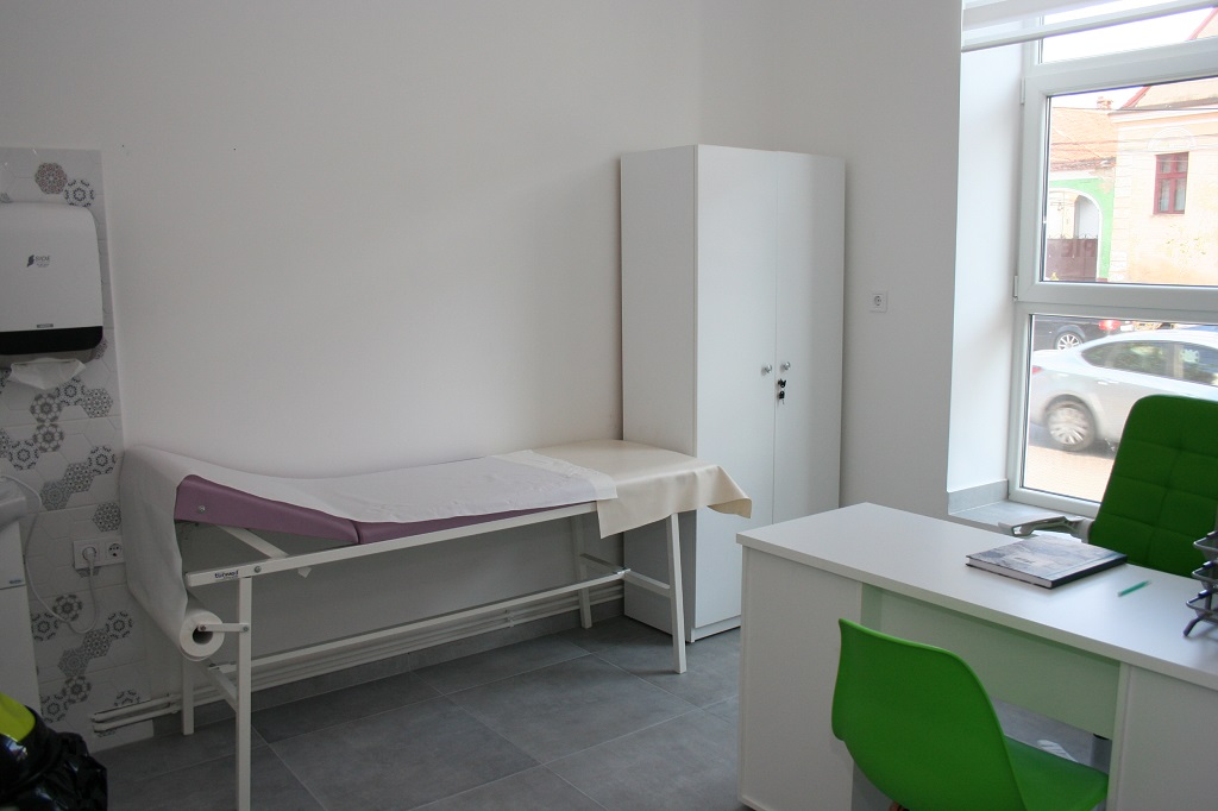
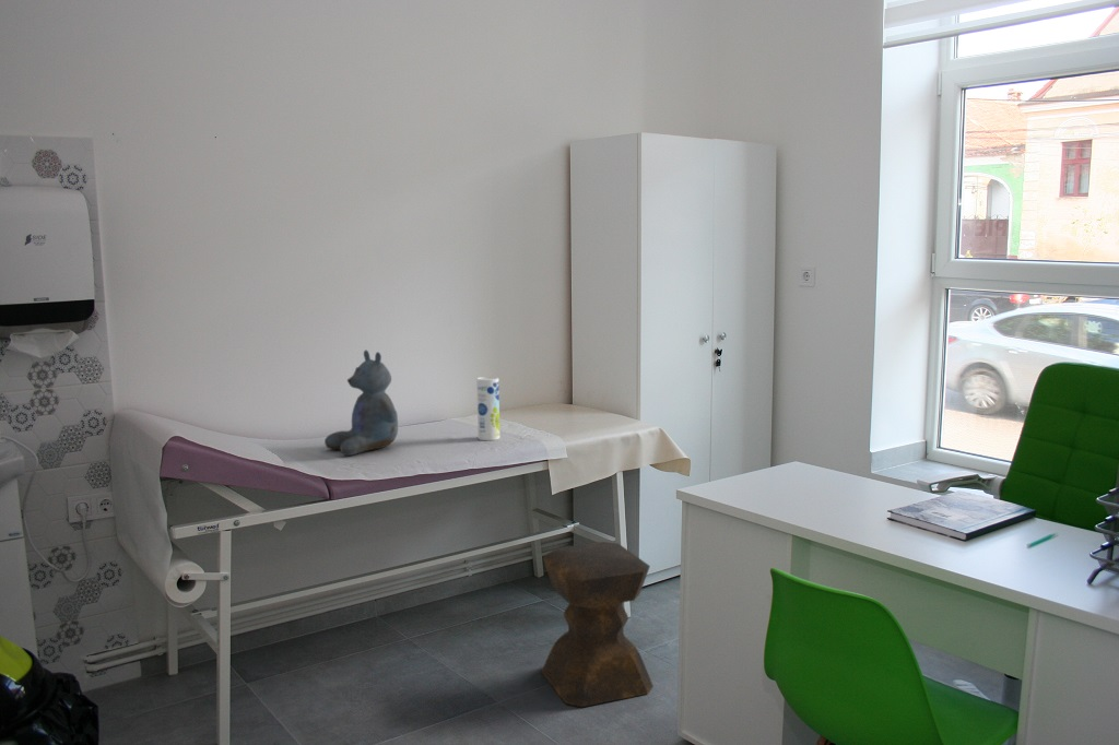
+ stool [540,541,653,708]
+ stuffed bear [323,350,399,457]
+ canister [475,376,500,441]
